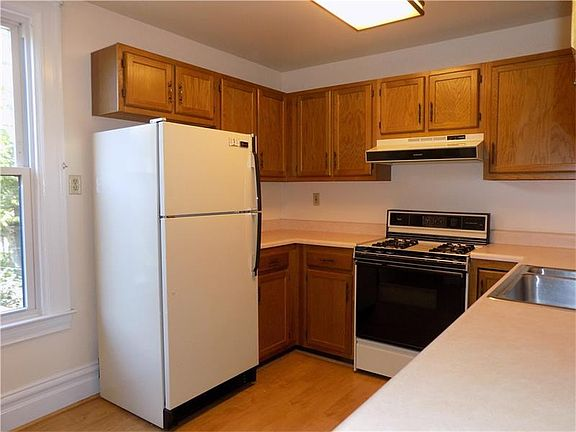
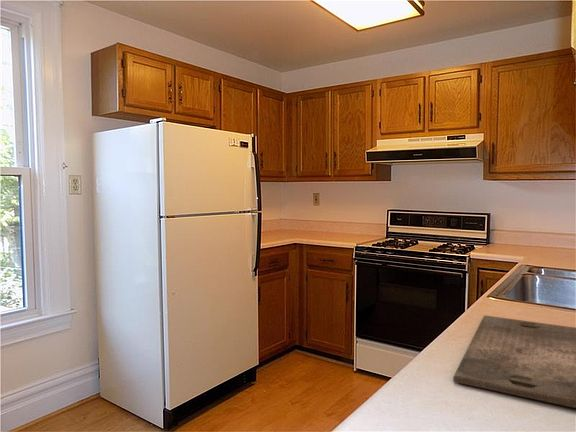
+ cutting board [452,314,576,409]
